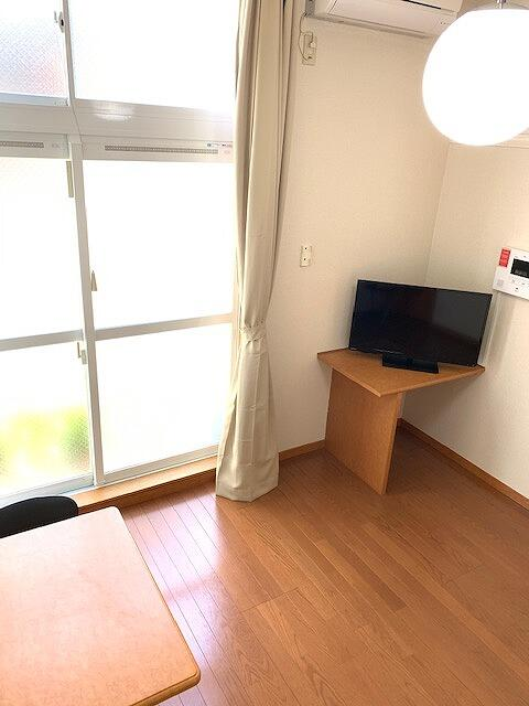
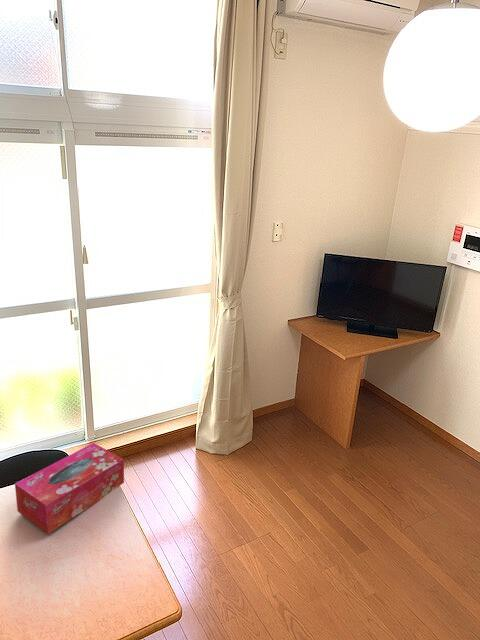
+ tissue box [14,442,125,535]
